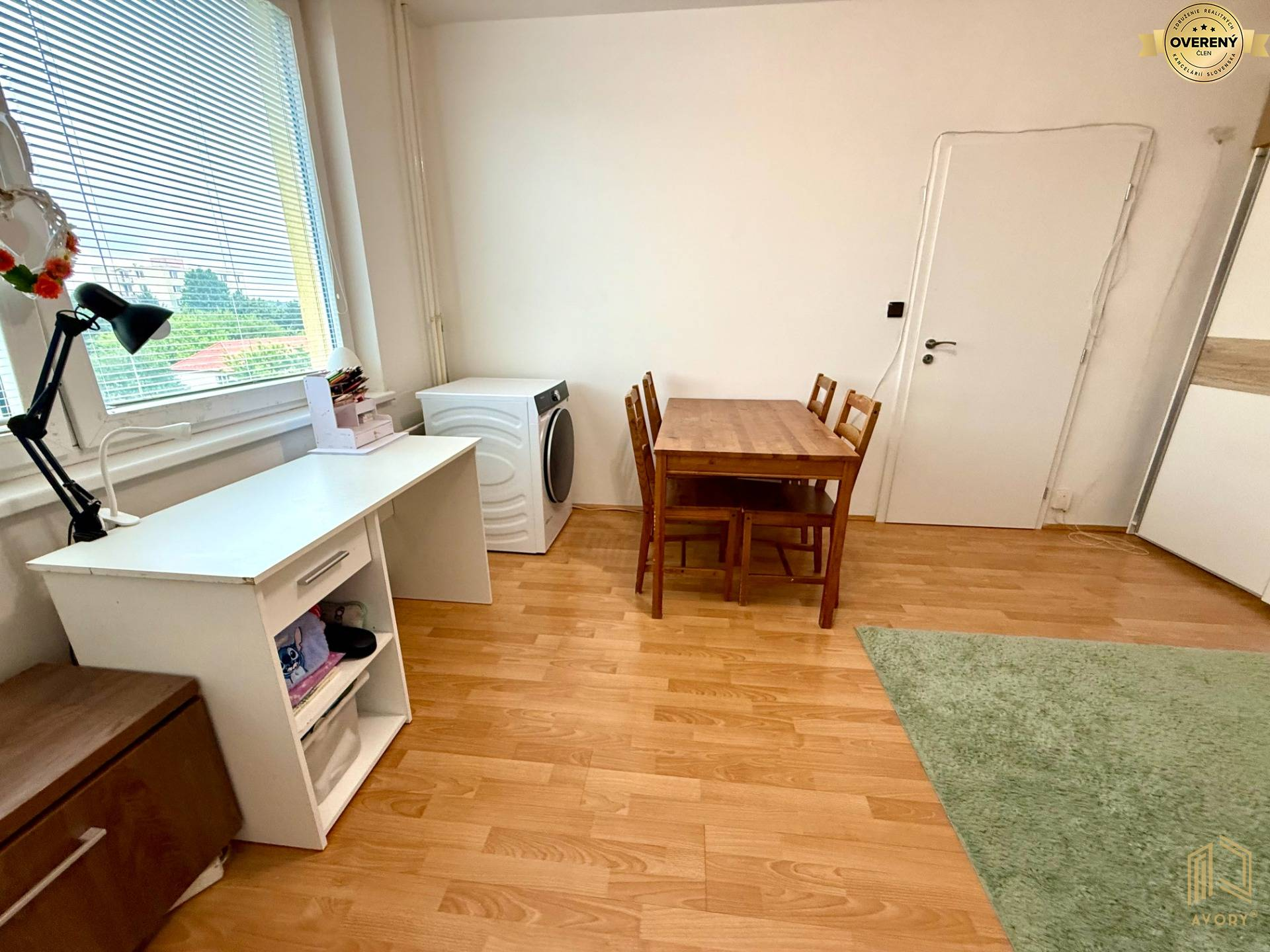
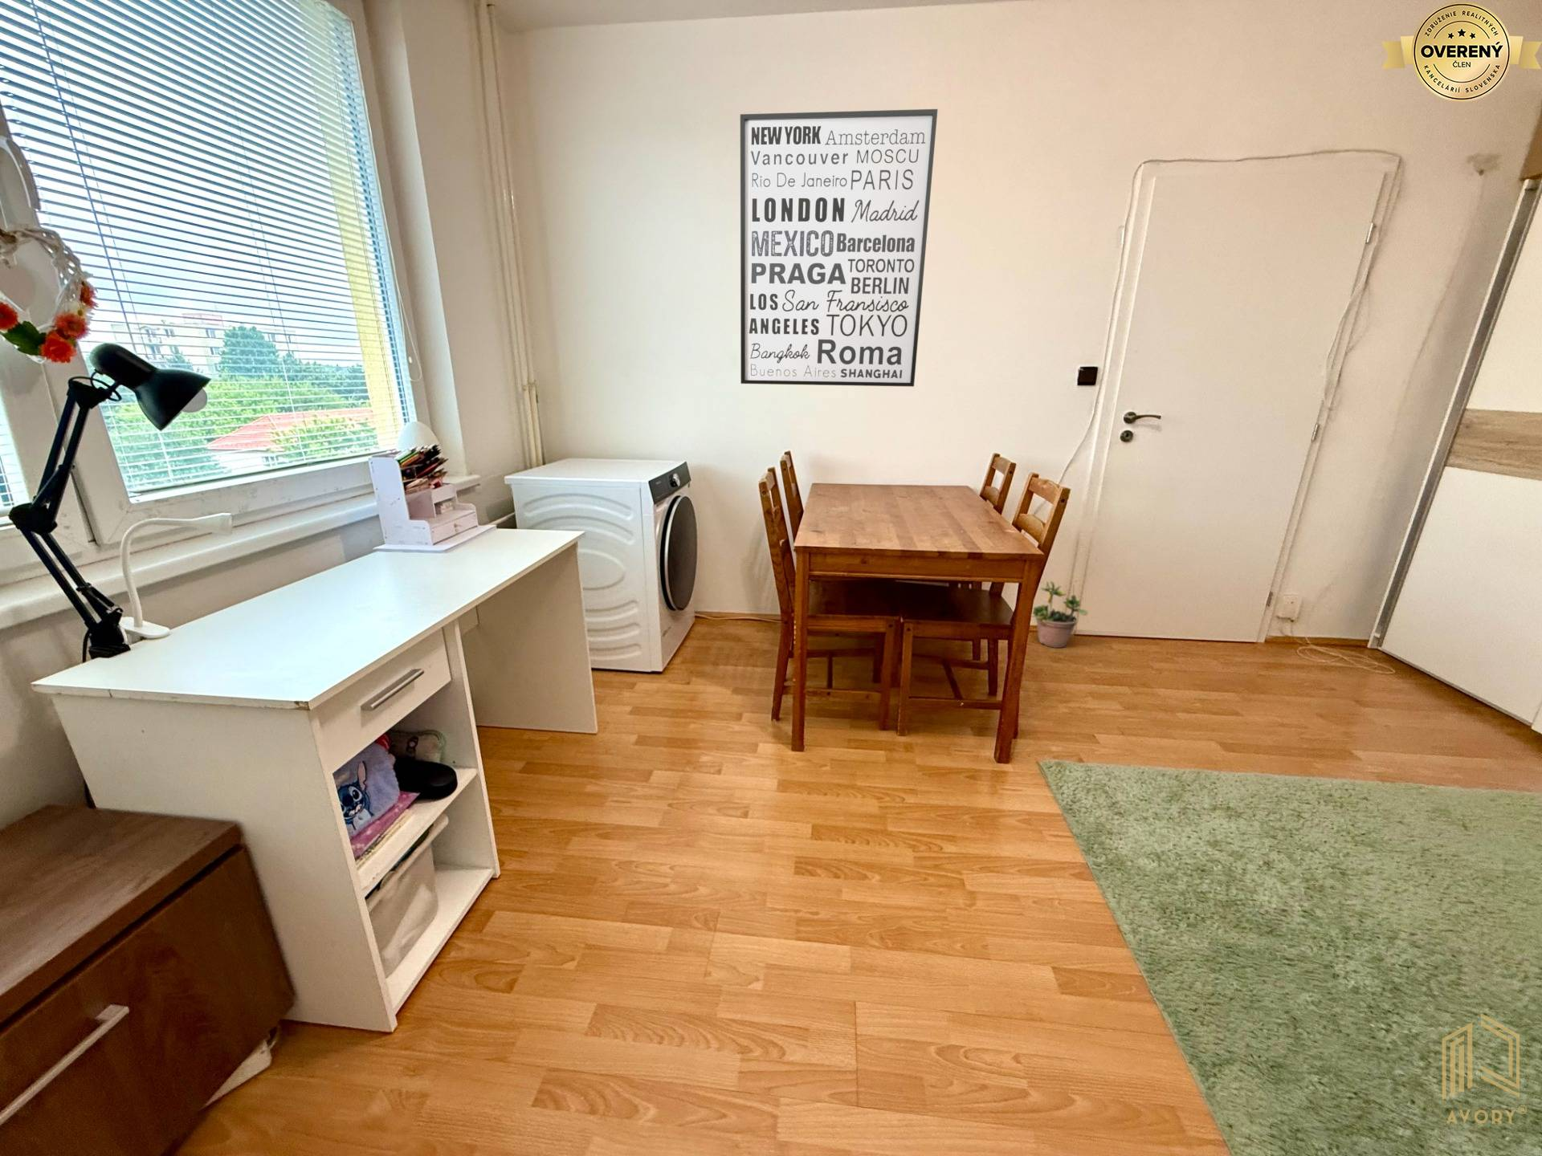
+ wall art [739,108,939,387]
+ potted plant [1031,579,1088,648]
